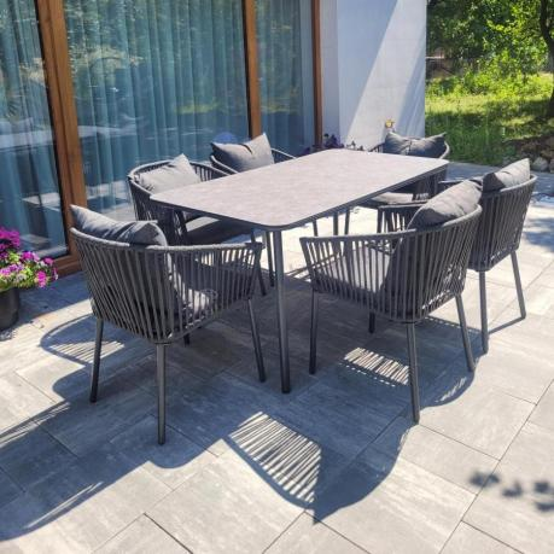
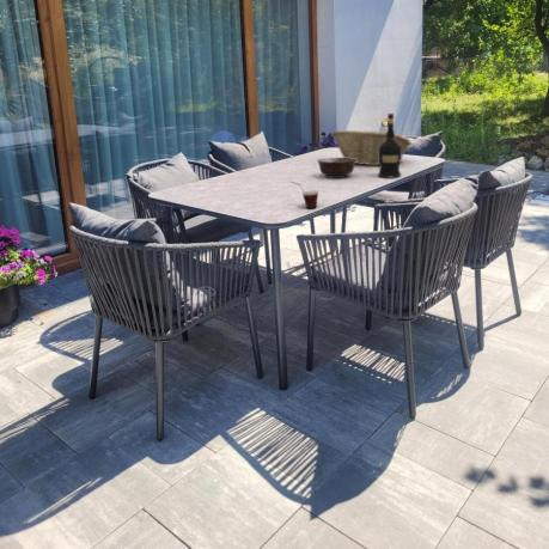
+ liquor [377,112,402,178]
+ cup [291,181,319,209]
+ fruit basket [330,129,413,166]
+ bowl [316,157,356,179]
